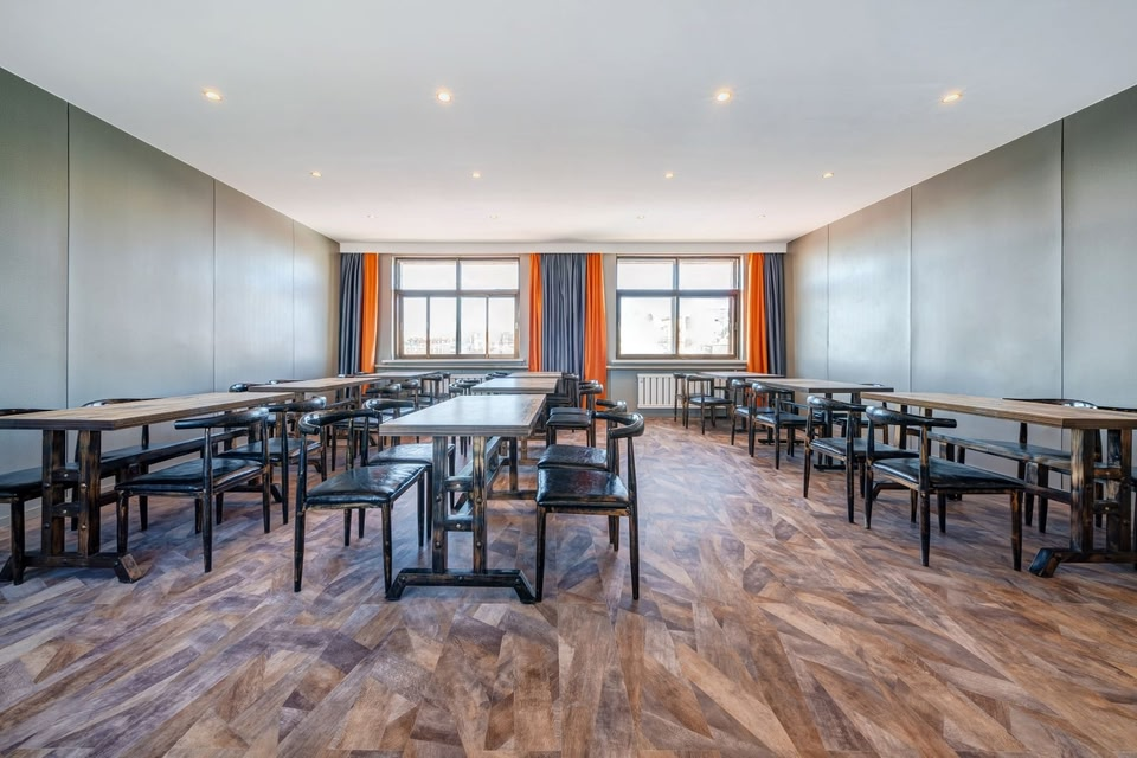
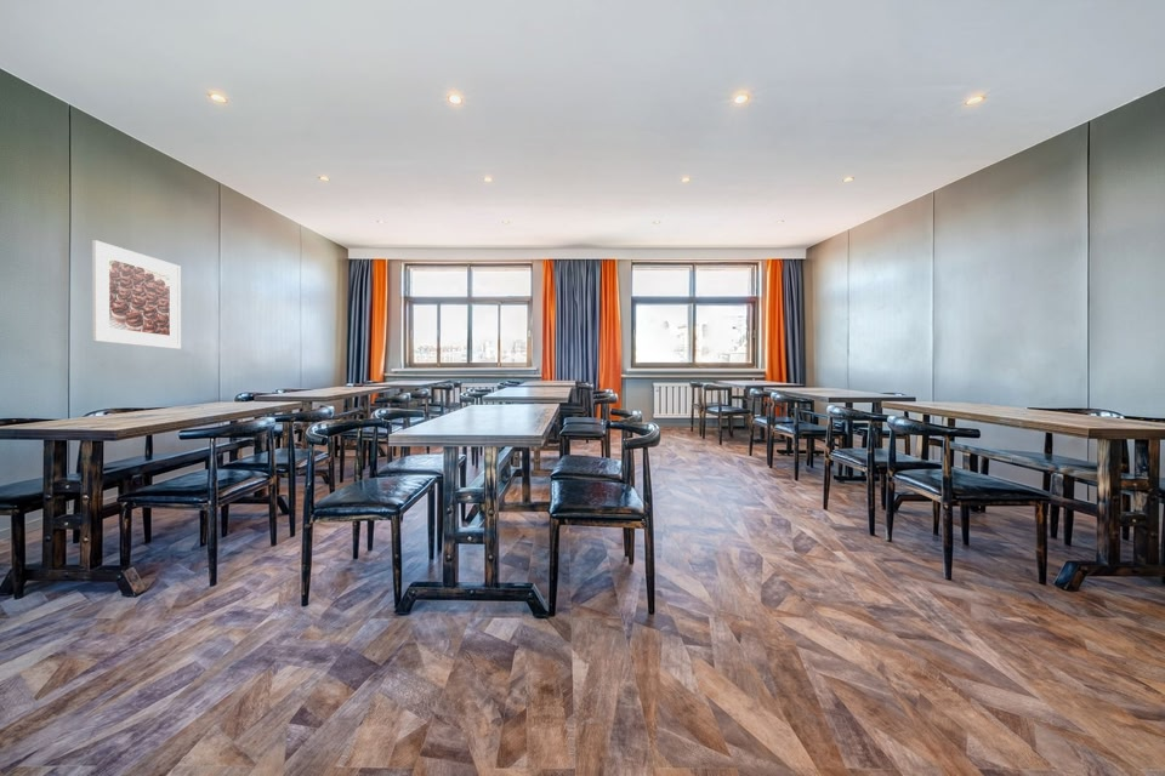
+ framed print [91,239,182,350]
